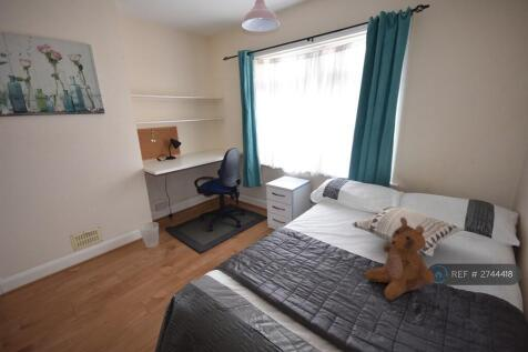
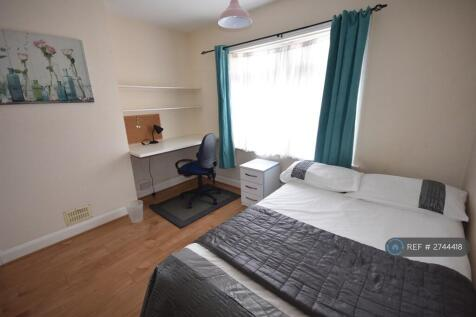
- teddy bear [365,218,435,301]
- decorative pillow [351,205,464,258]
